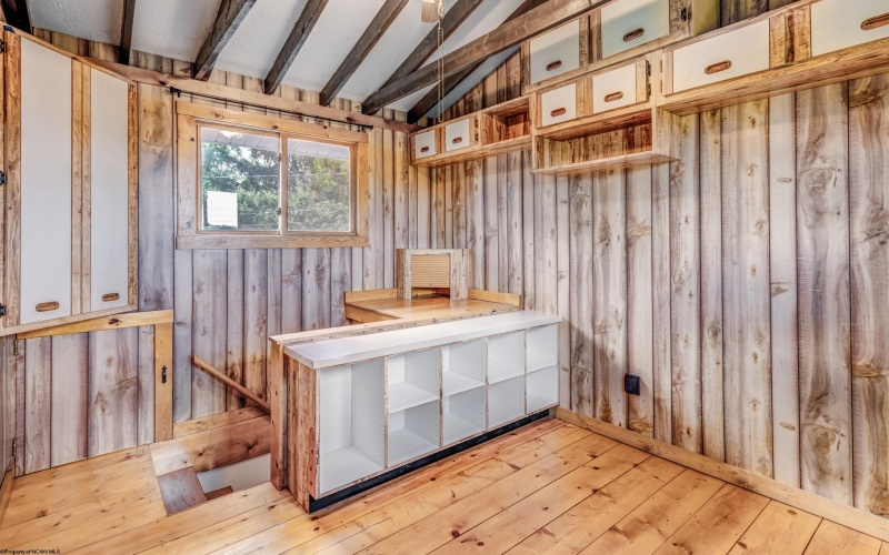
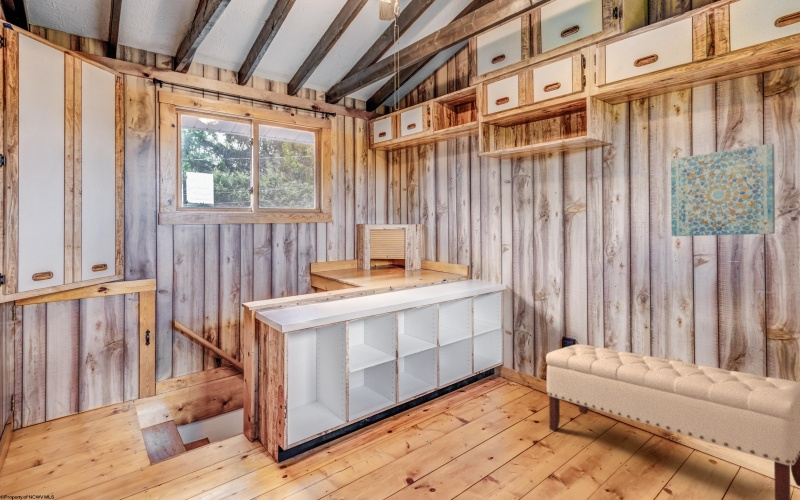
+ bench [545,343,800,500]
+ wall art [670,143,776,237]
